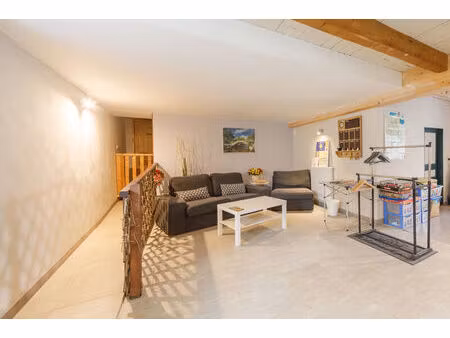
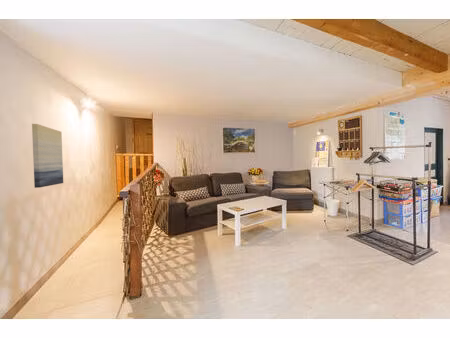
+ wall art [31,123,64,189]
